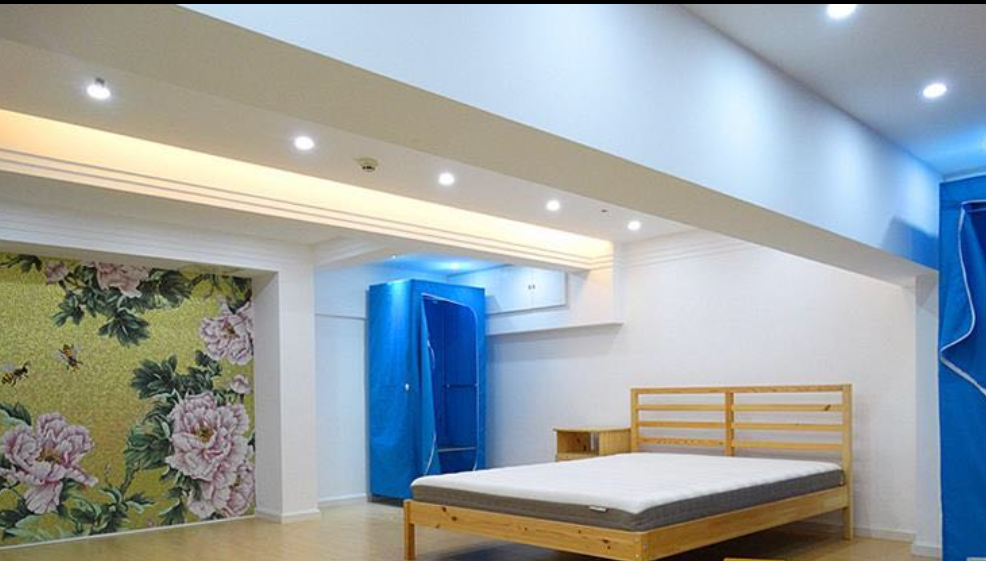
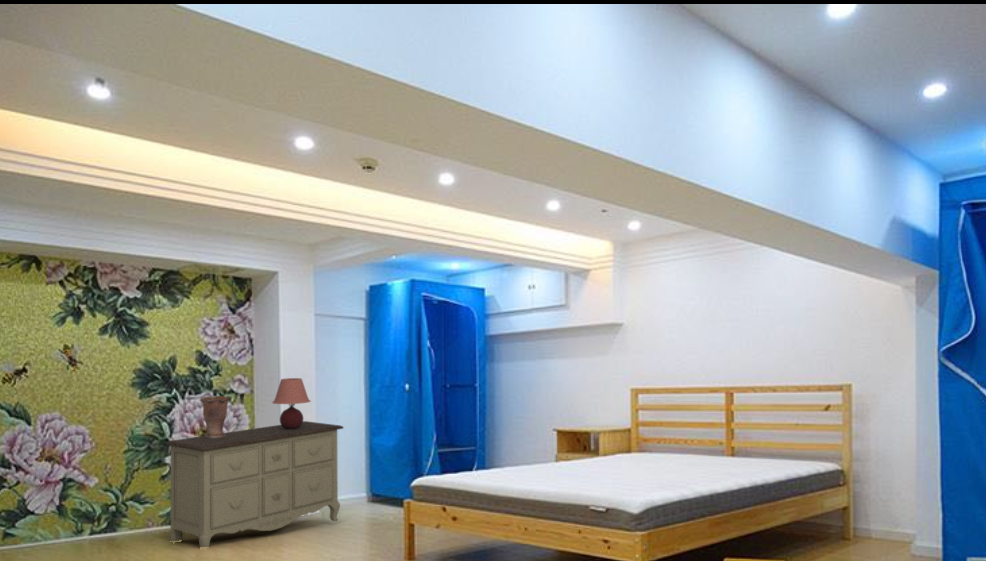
+ table lamp [271,377,312,429]
+ vase [199,395,232,438]
+ dresser [165,420,345,548]
